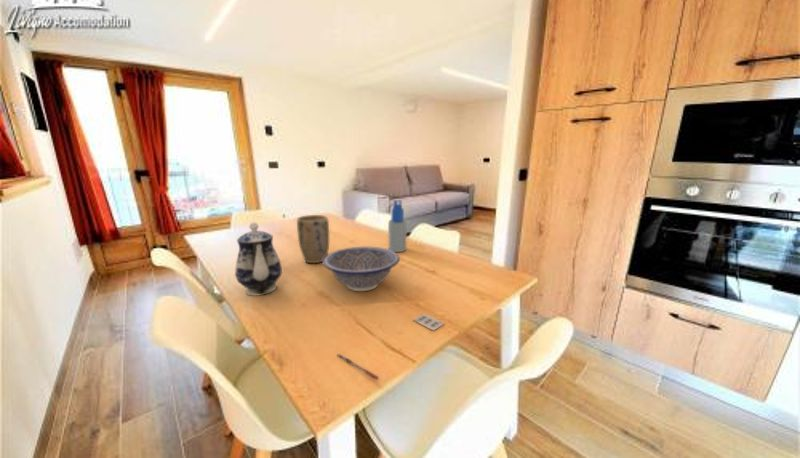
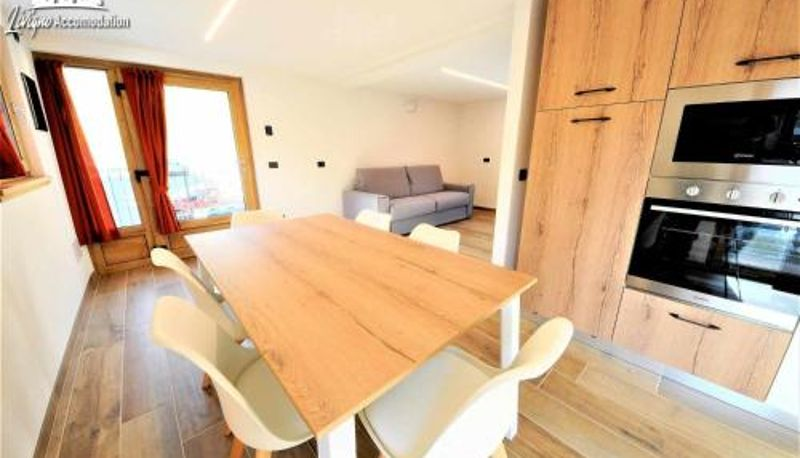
- playing card [412,312,446,332]
- decorative bowl [322,246,401,292]
- spray bottle [388,199,407,253]
- plant pot [296,214,330,264]
- teapot [234,221,283,297]
- pen [335,353,380,381]
